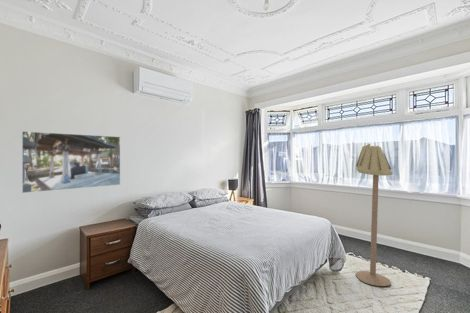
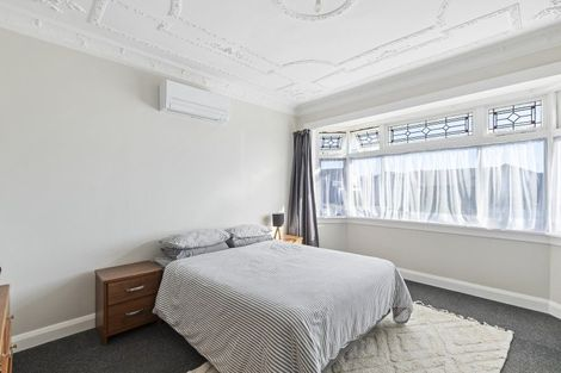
- floor lamp [355,143,394,287]
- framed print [21,130,121,194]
